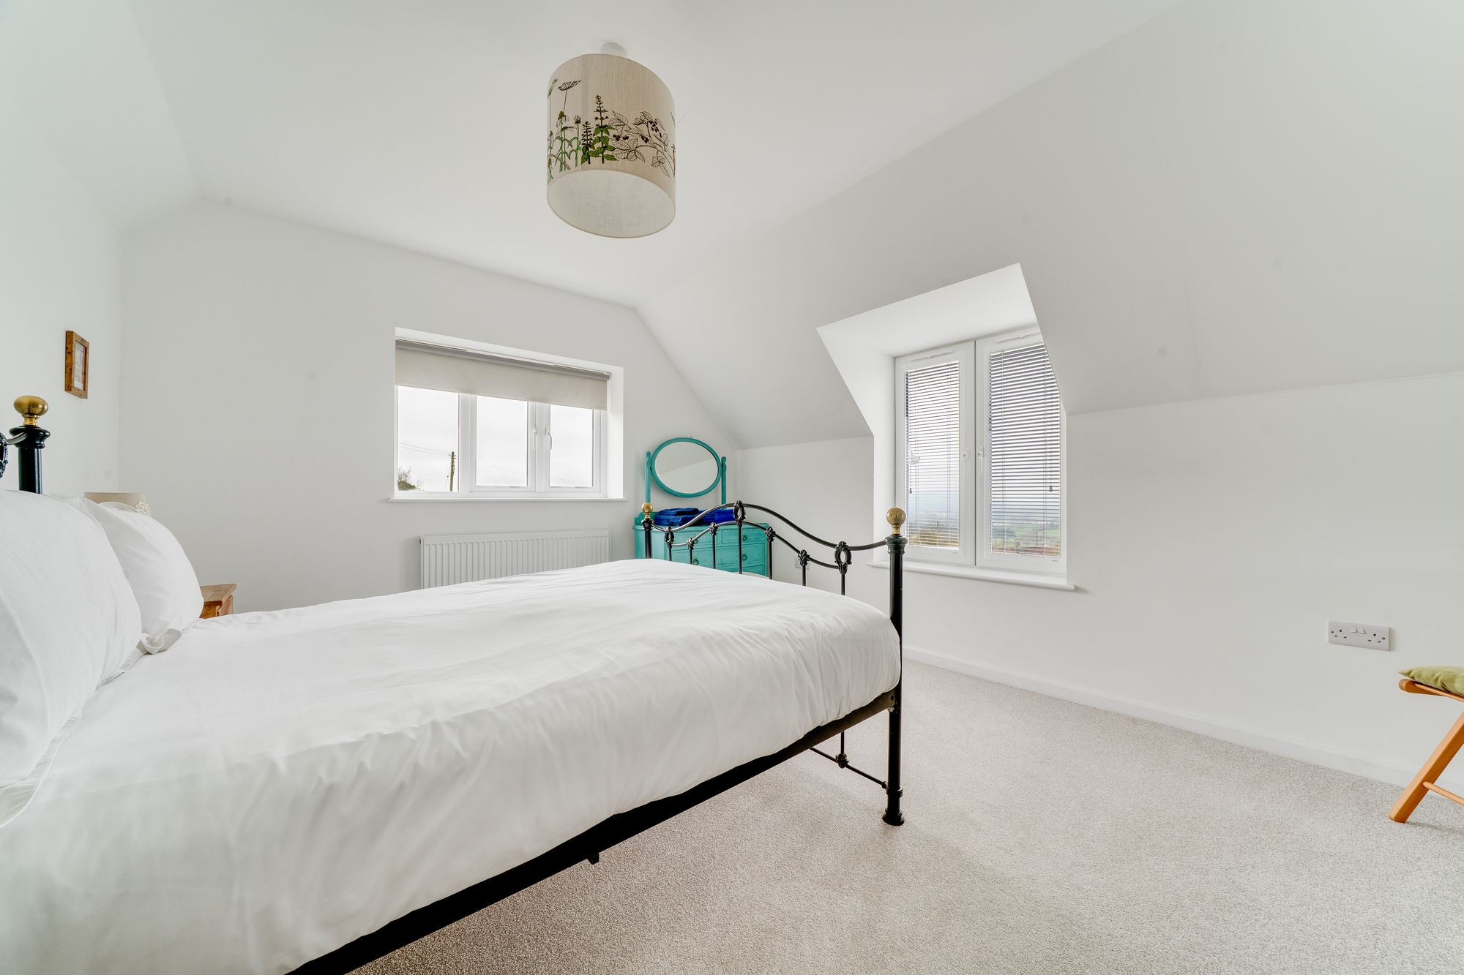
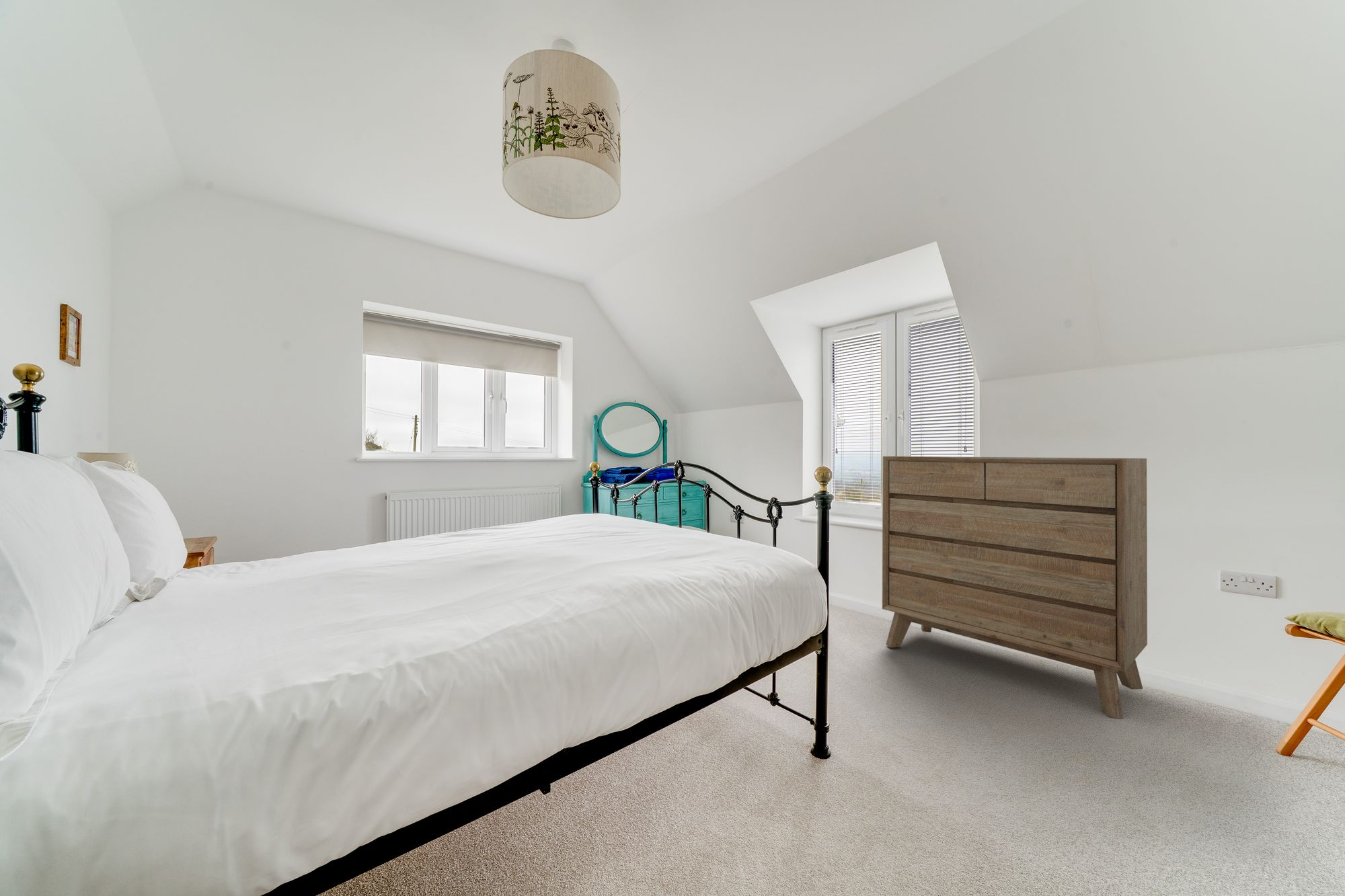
+ dresser [882,456,1148,720]
